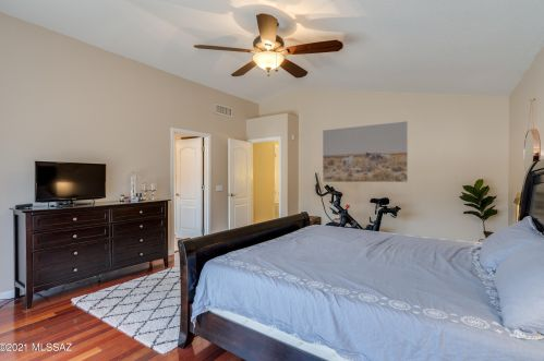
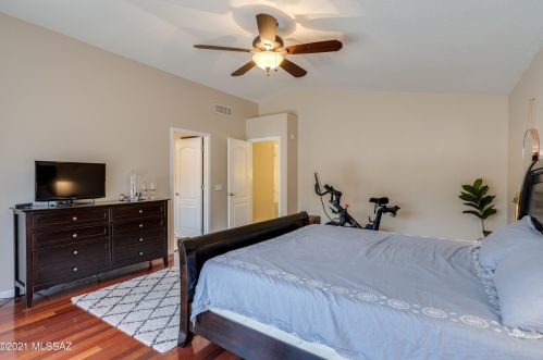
- wall art [322,121,409,183]
